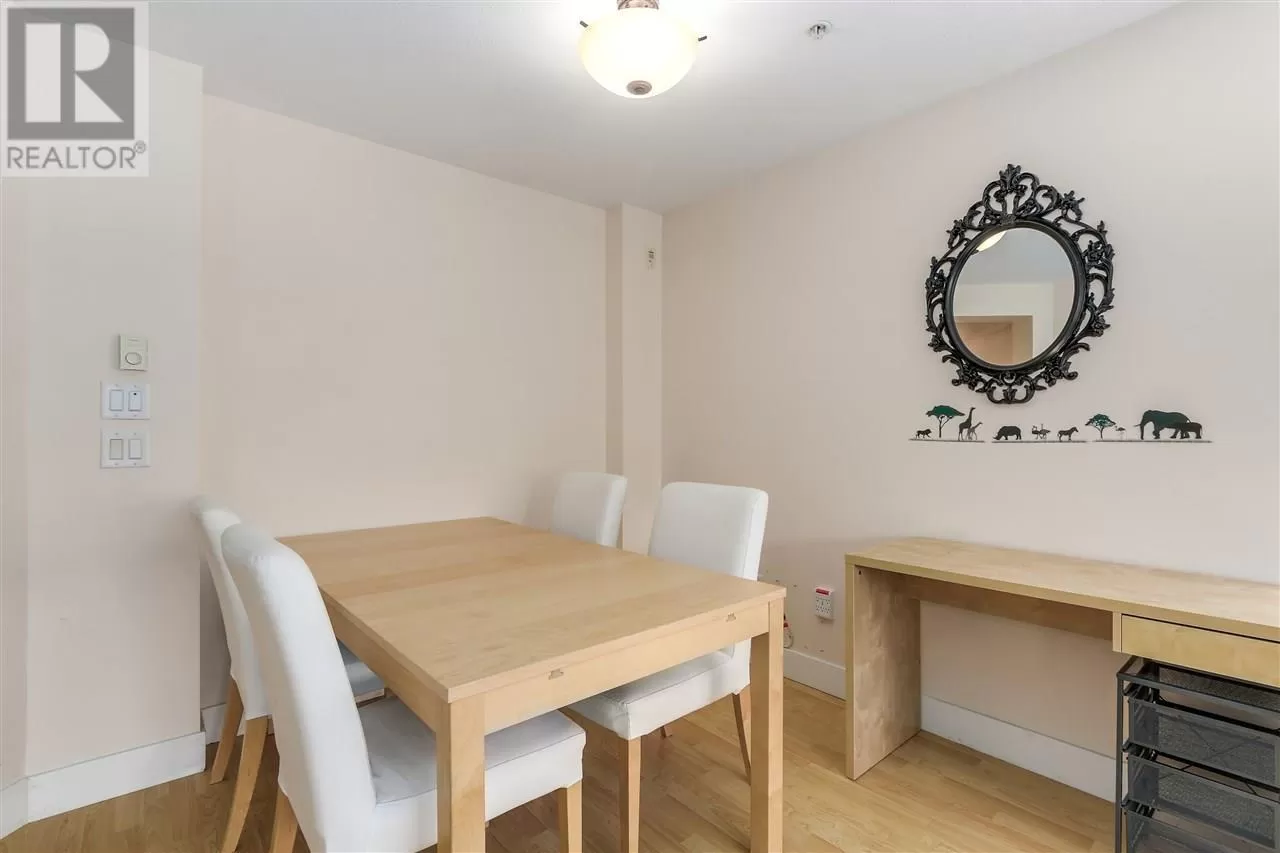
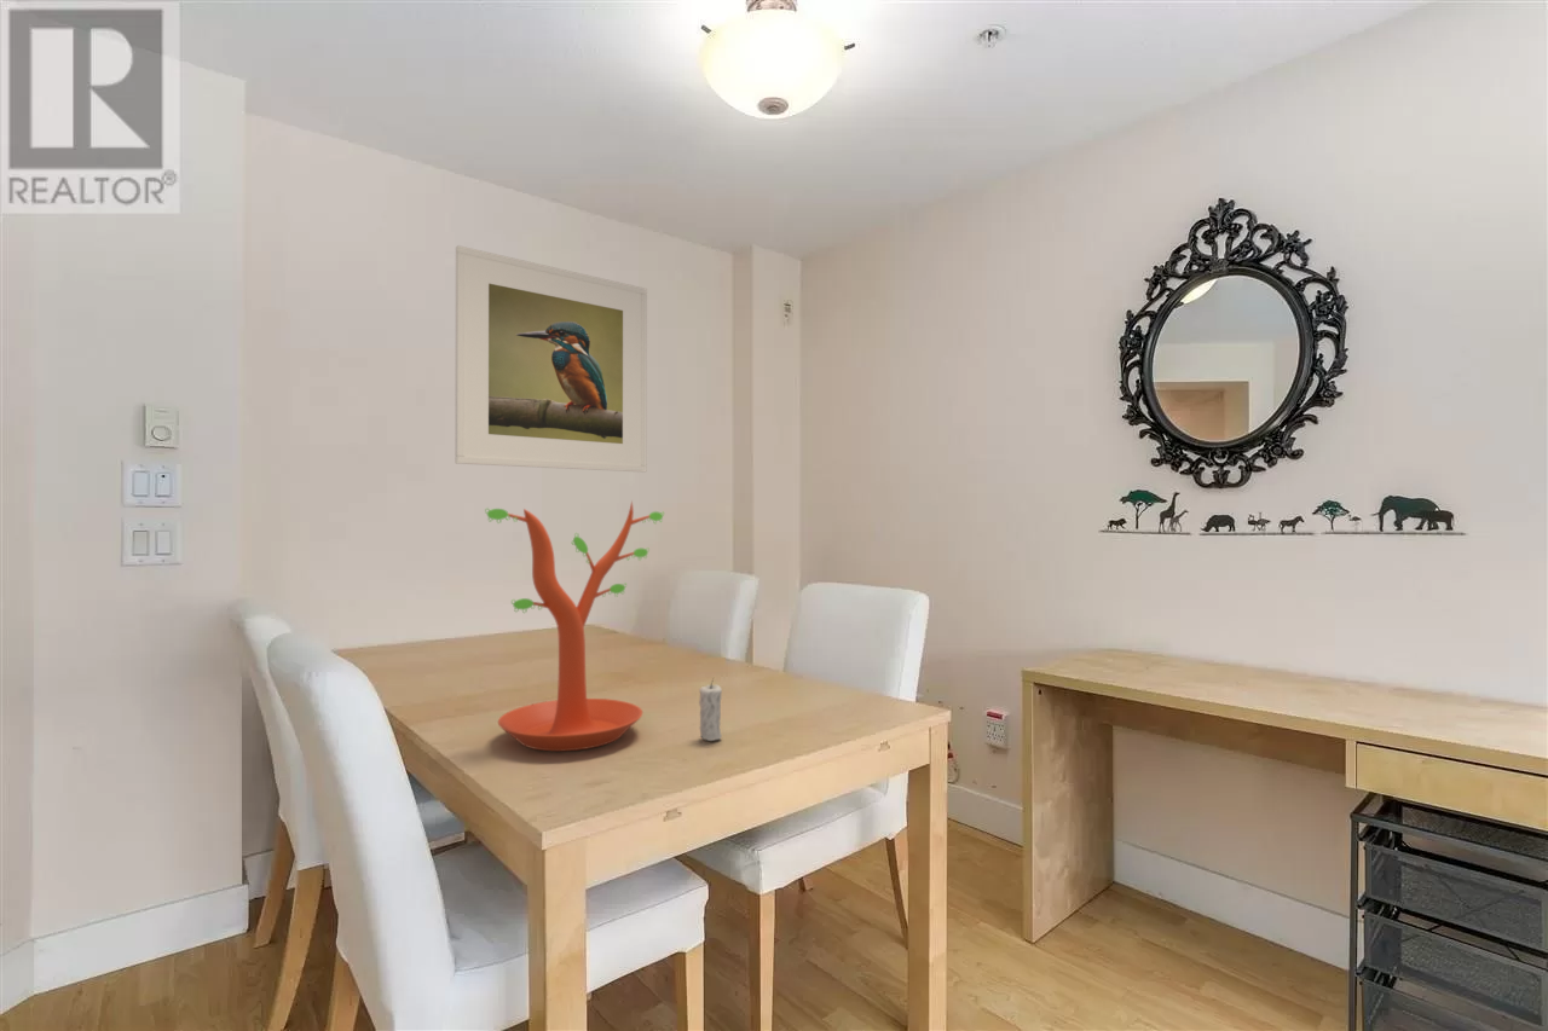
+ plant [484,499,664,752]
+ candle [698,678,723,742]
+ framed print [454,244,648,474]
